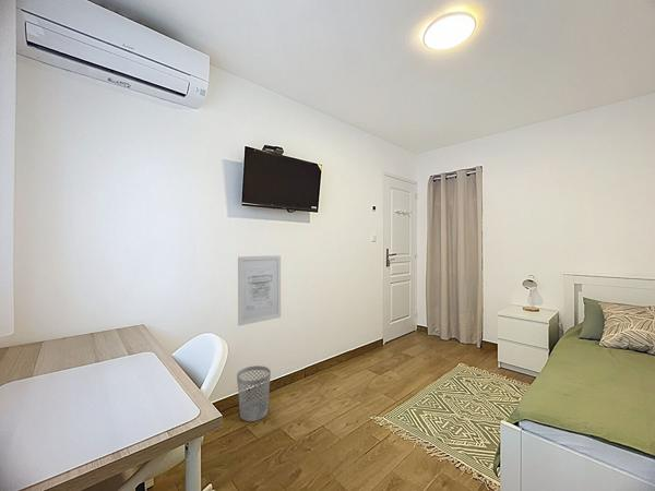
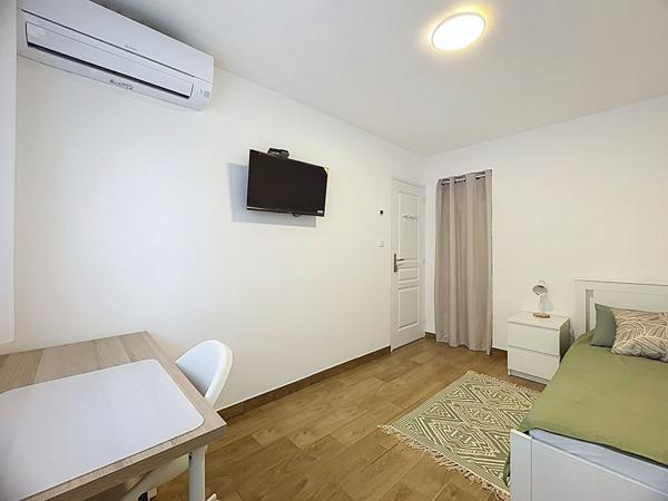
- wall art [237,254,282,327]
- wastebasket [236,364,272,422]
